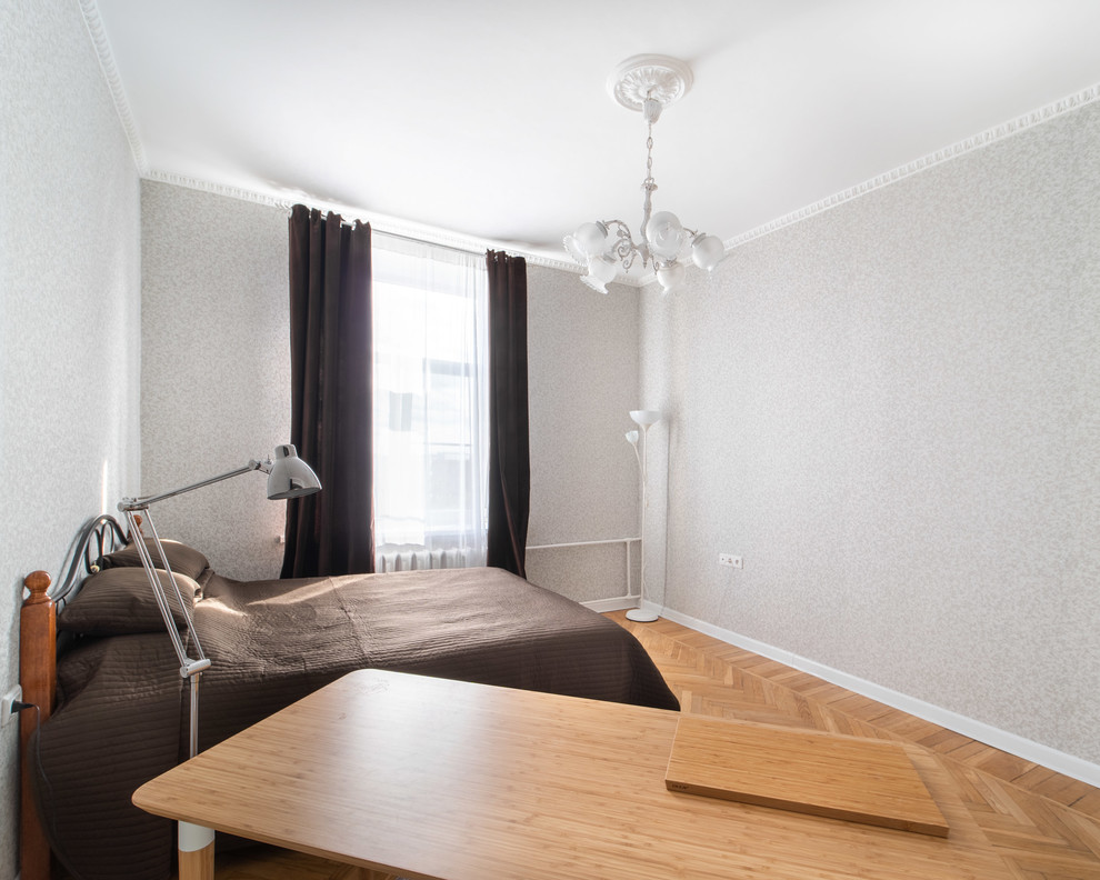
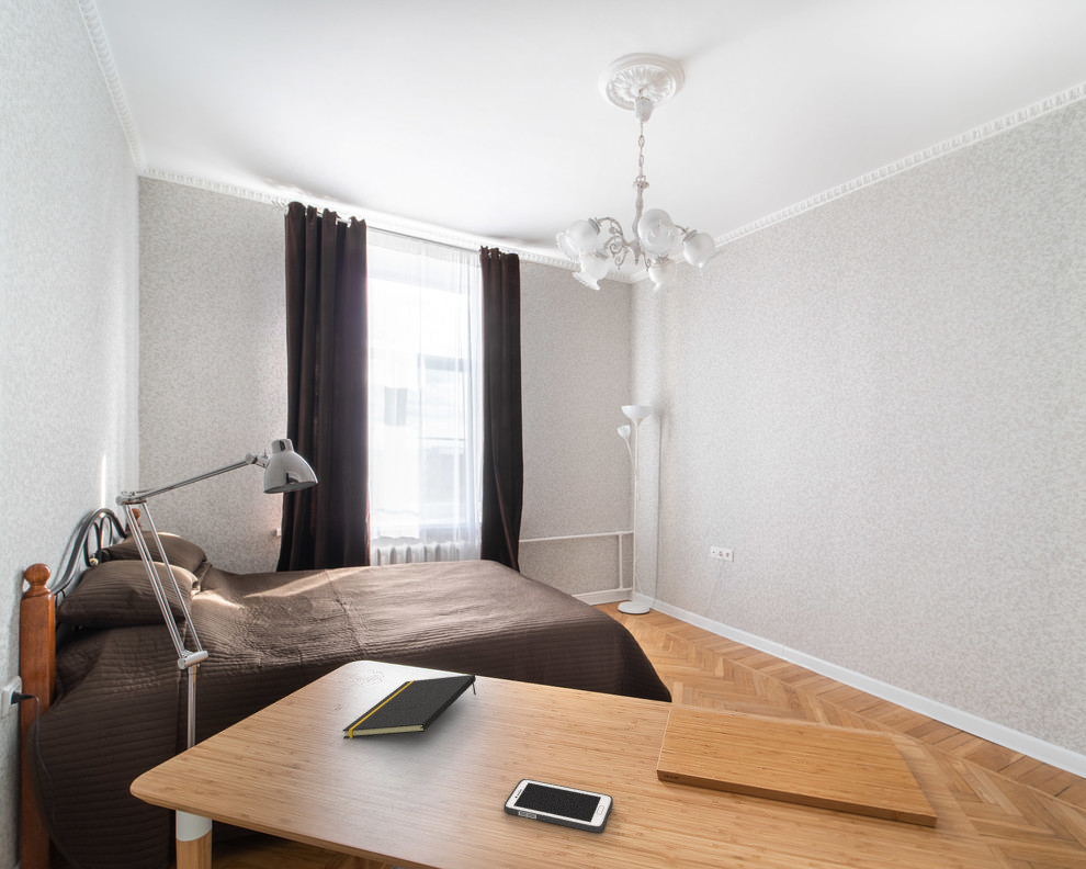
+ notepad [341,674,477,740]
+ cell phone [502,778,614,834]
